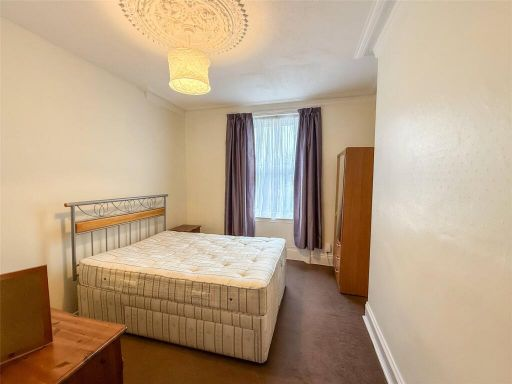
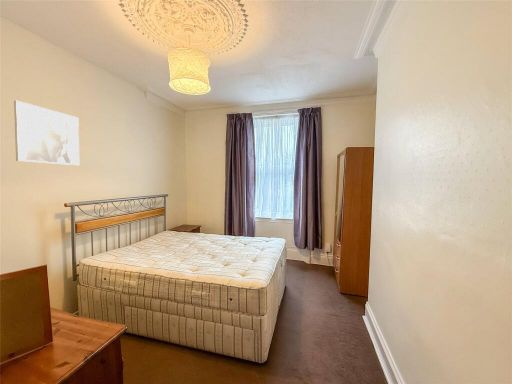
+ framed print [13,100,80,166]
